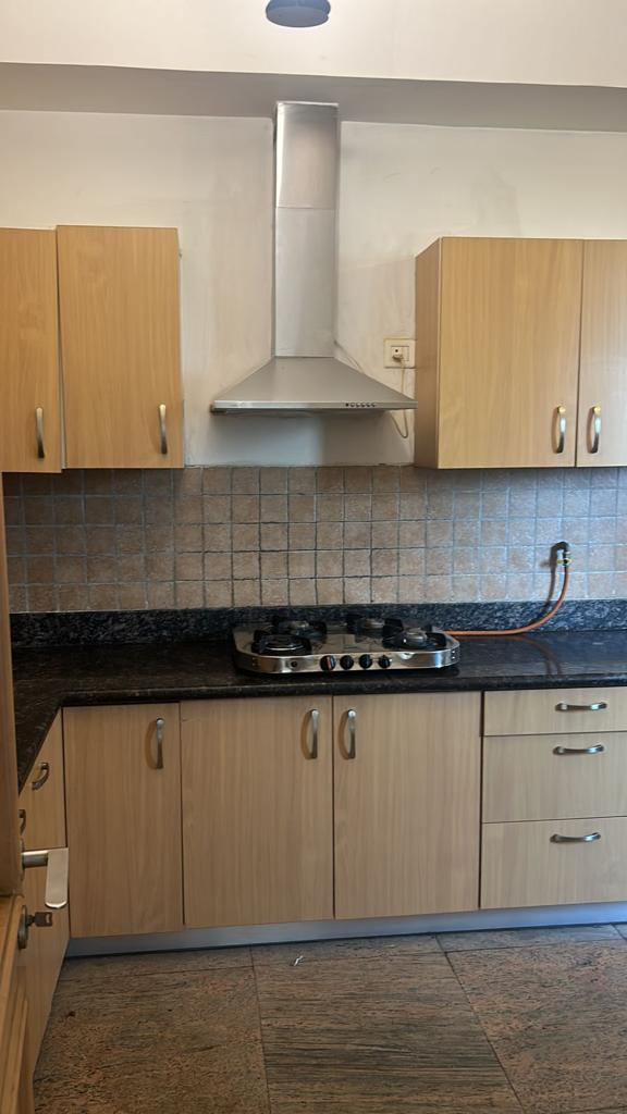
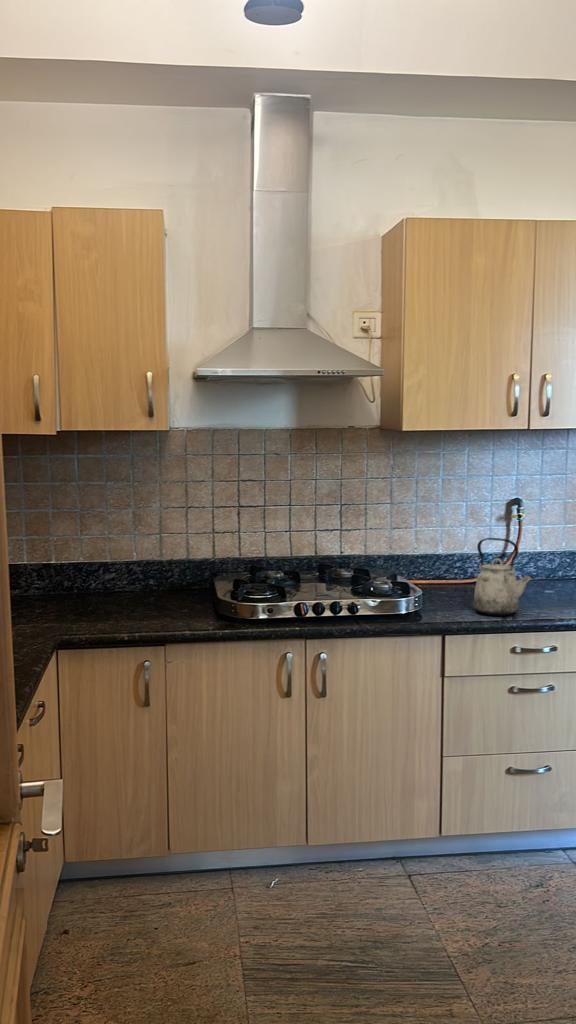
+ kettle [472,537,535,616]
